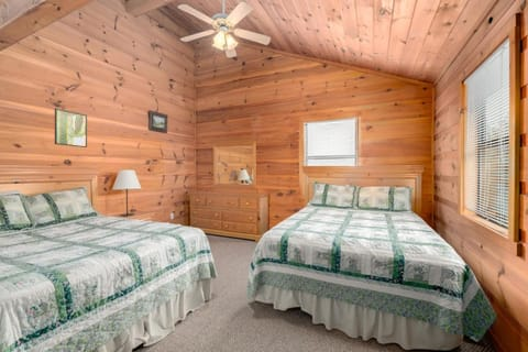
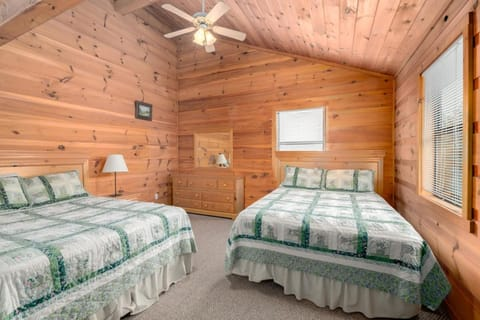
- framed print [54,108,88,148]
